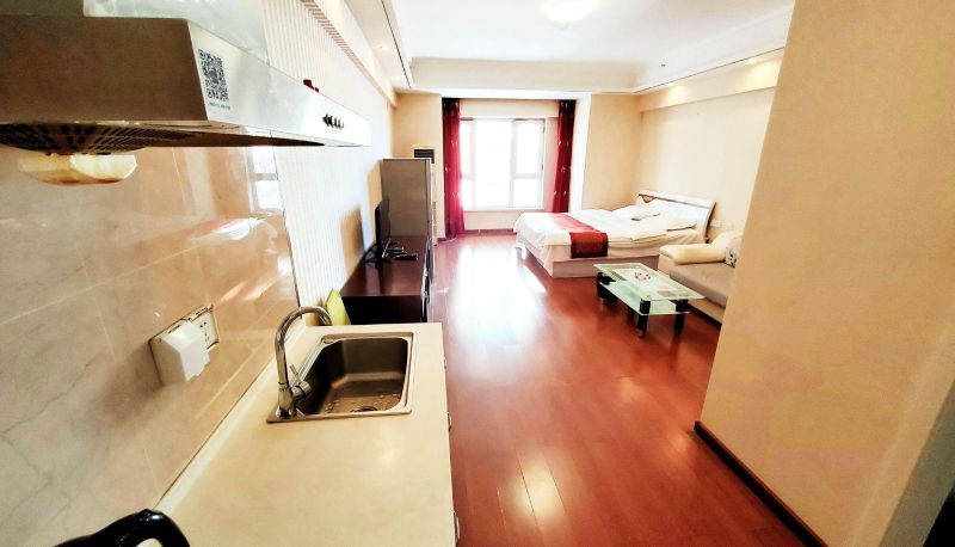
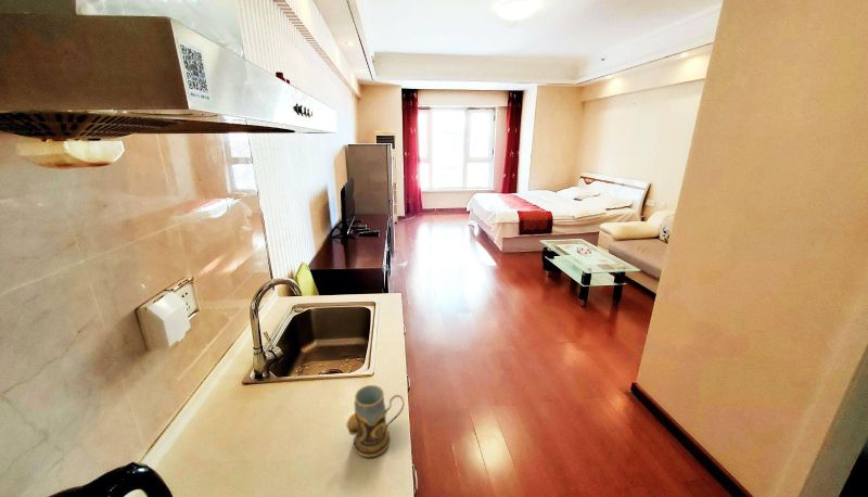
+ mug [345,384,405,458]
